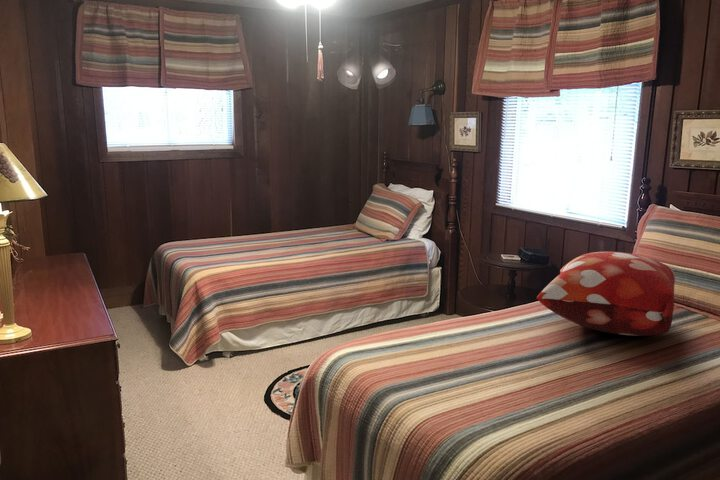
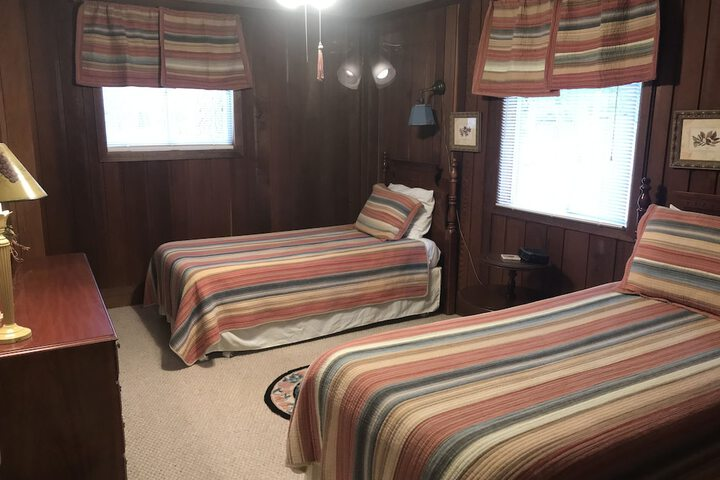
- decorative pillow [536,251,676,337]
